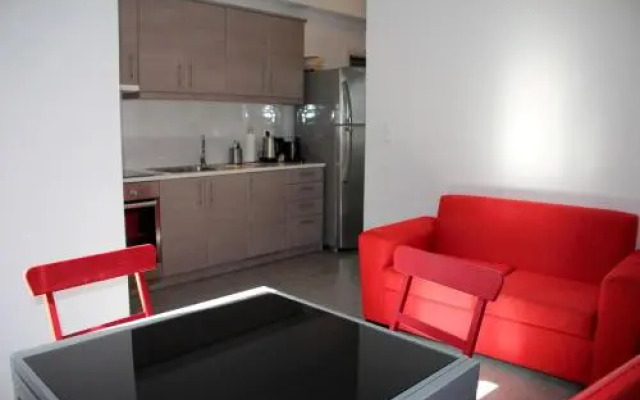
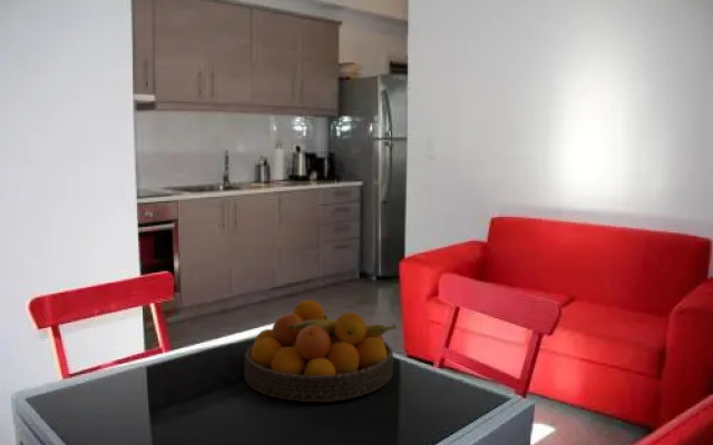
+ fruit bowl [243,298,398,403]
